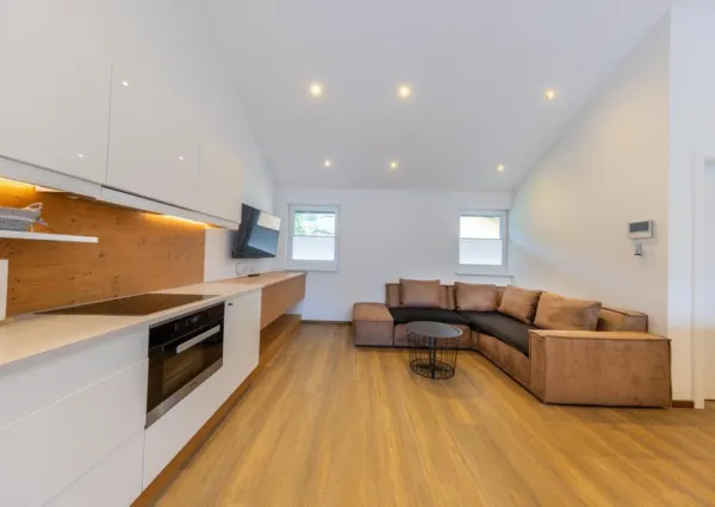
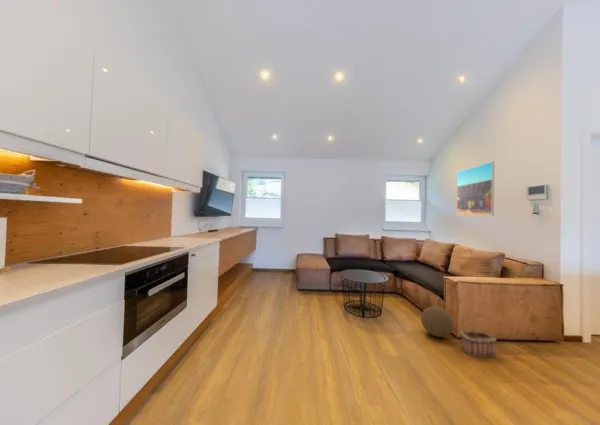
+ basket [459,311,497,358]
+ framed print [456,161,495,217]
+ decorative ball [420,305,454,338]
